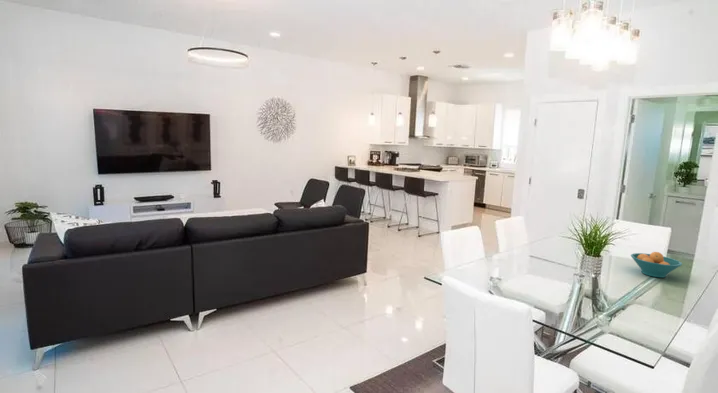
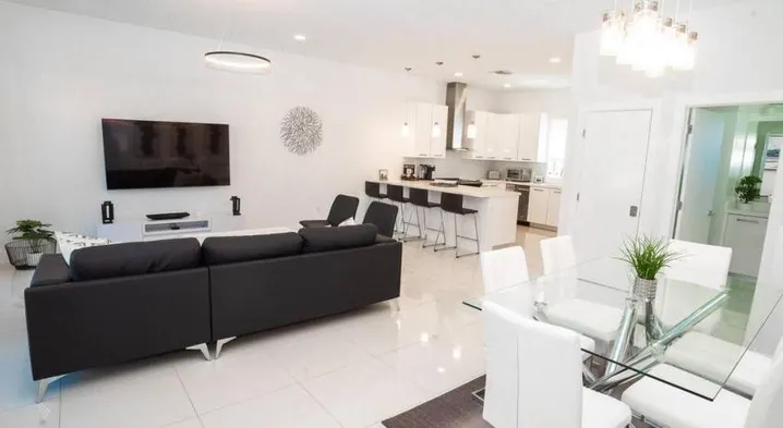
- fruit bowl [630,251,683,279]
